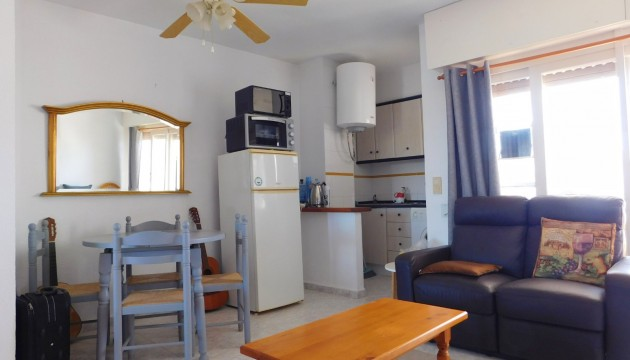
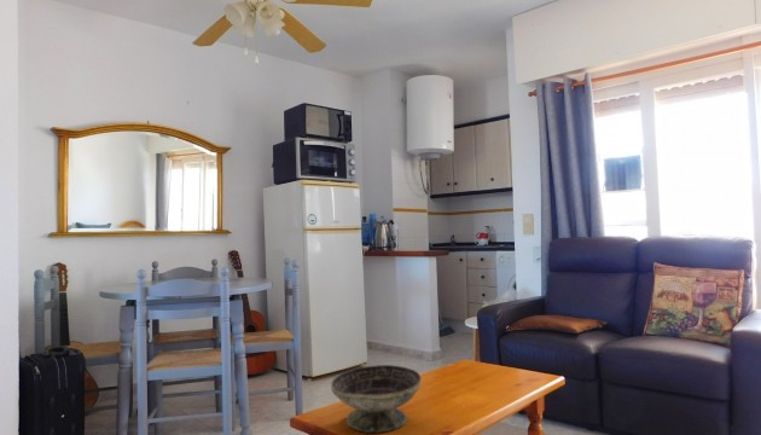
+ decorative bowl [330,364,423,434]
